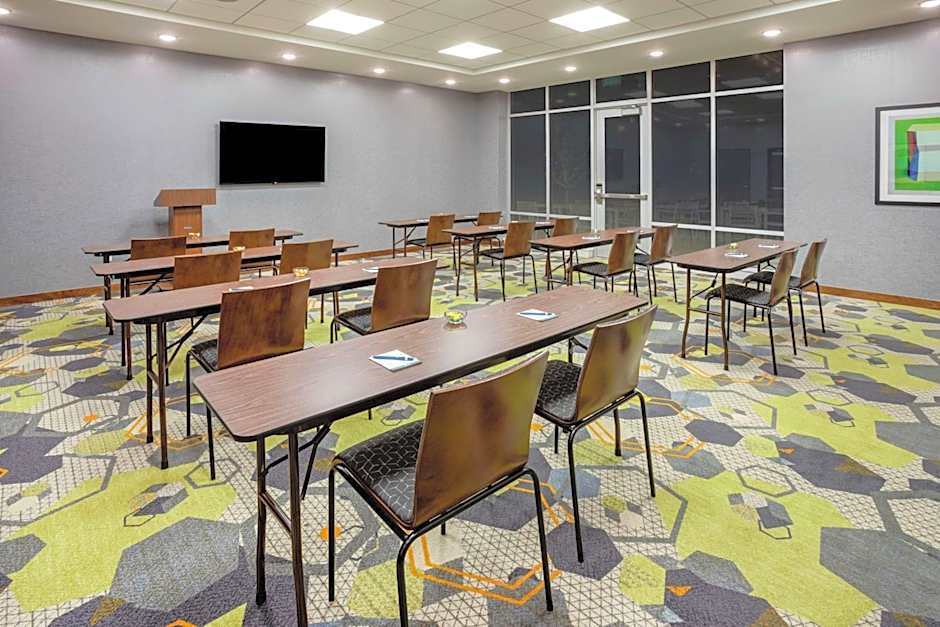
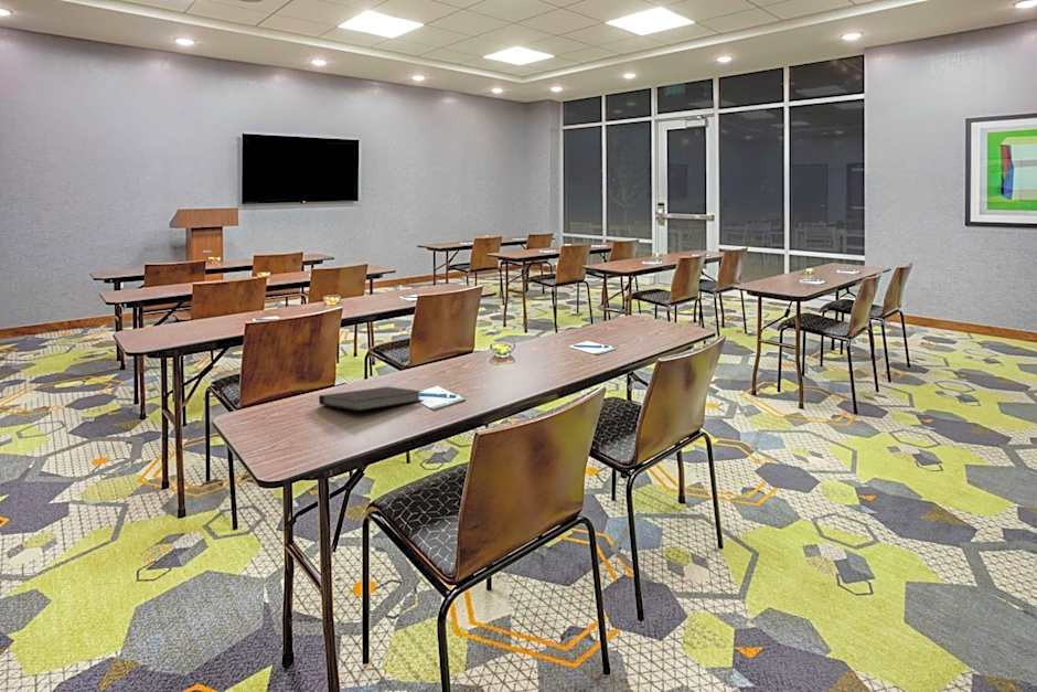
+ notebook [318,386,425,412]
